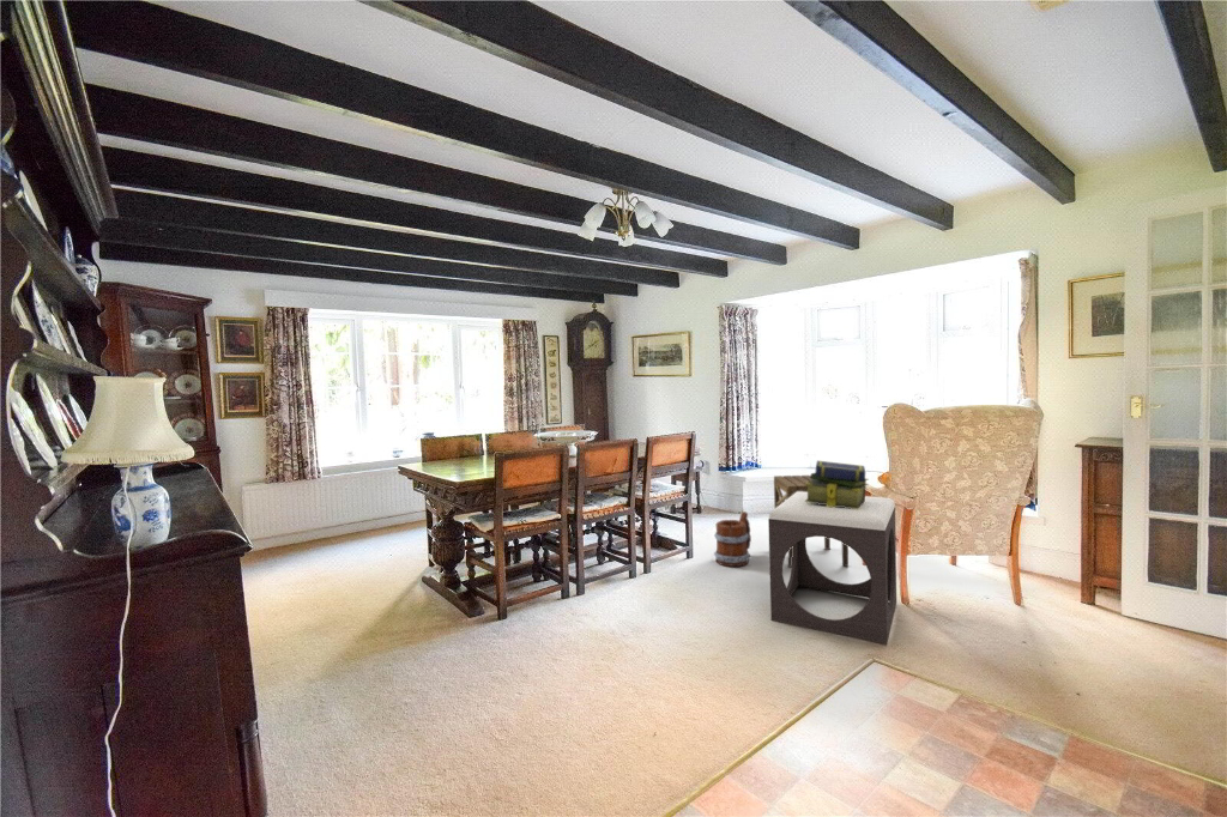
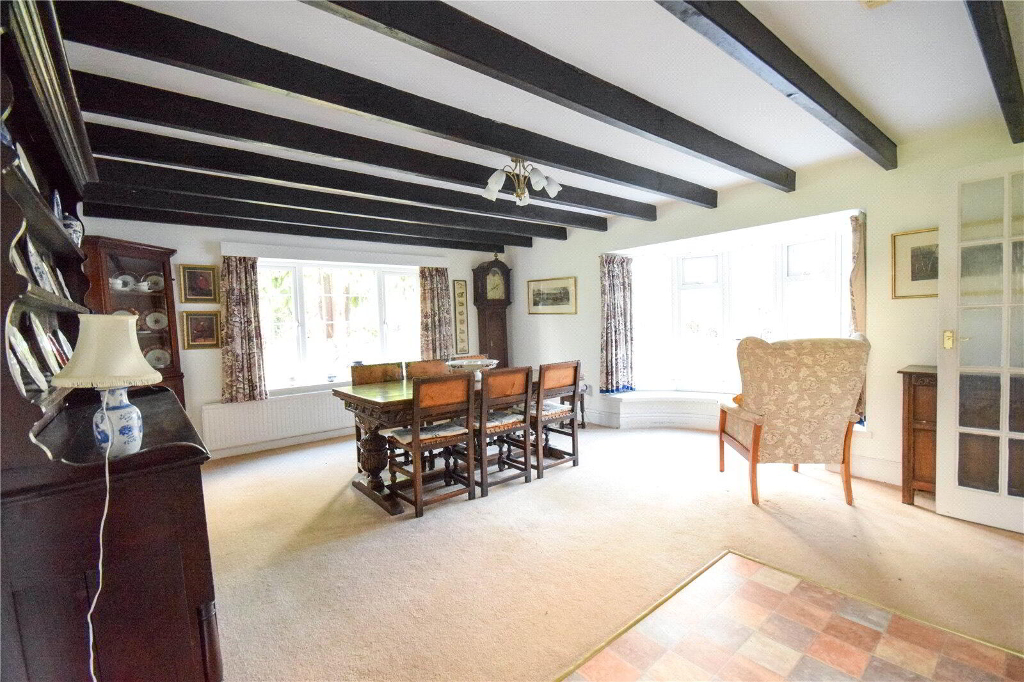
- side table [773,474,850,568]
- footstool [767,491,897,646]
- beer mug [713,510,752,568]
- stack of books [805,460,870,509]
